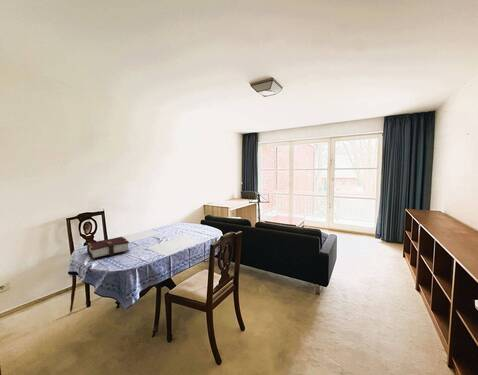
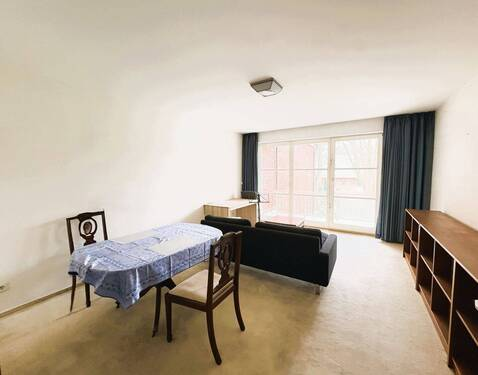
- book [86,236,131,260]
